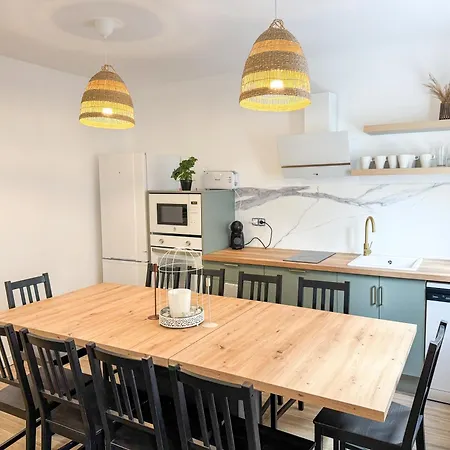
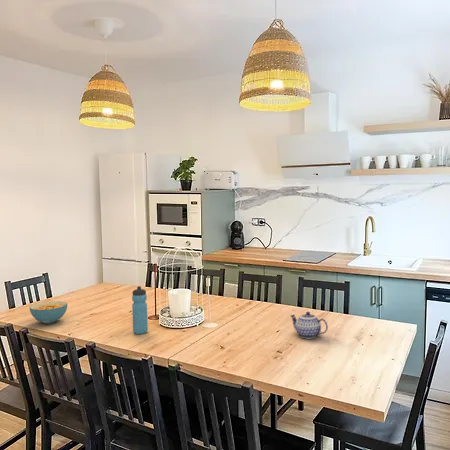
+ cereal bowl [29,300,68,325]
+ water bottle [131,285,149,335]
+ teapot [289,311,329,339]
